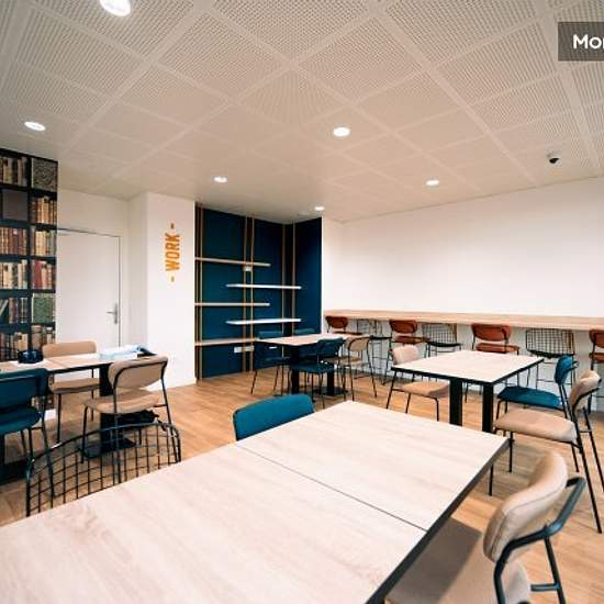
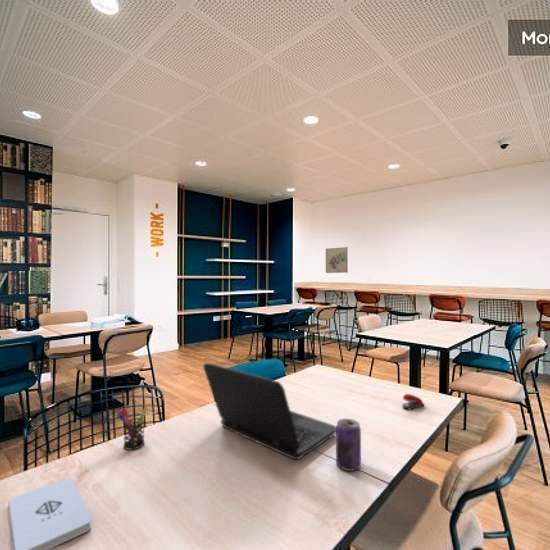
+ notepad [7,477,92,550]
+ pen holder [117,404,148,451]
+ stapler [402,393,425,411]
+ wall art [325,246,349,274]
+ laptop [202,362,336,461]
+ beverage can [335,418,362,472]
